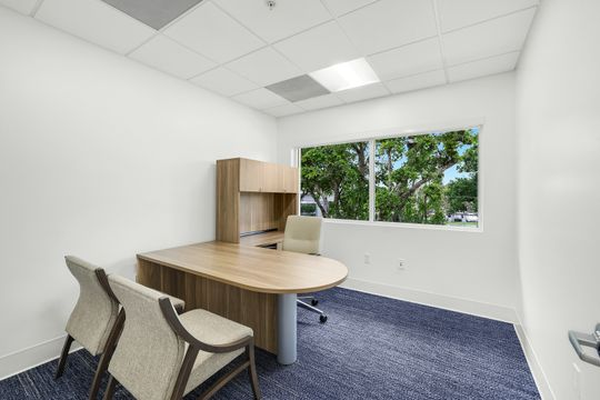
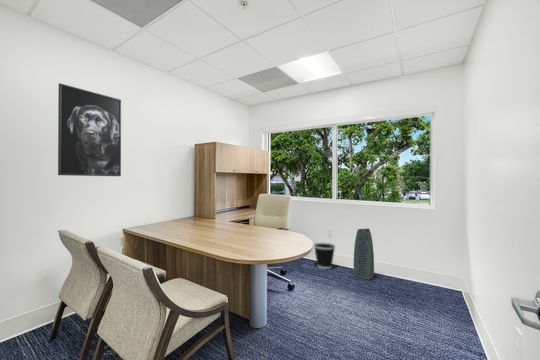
+ air purifier [353,227,375,281]
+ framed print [57,82,122,177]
+ wastebasket [313,242,336,270]
